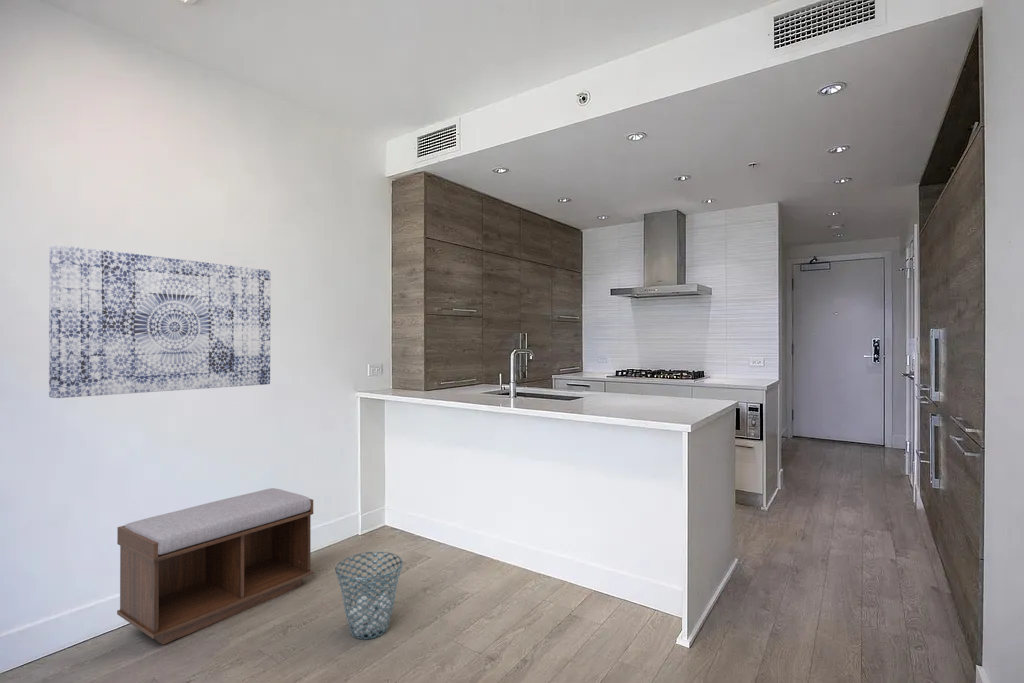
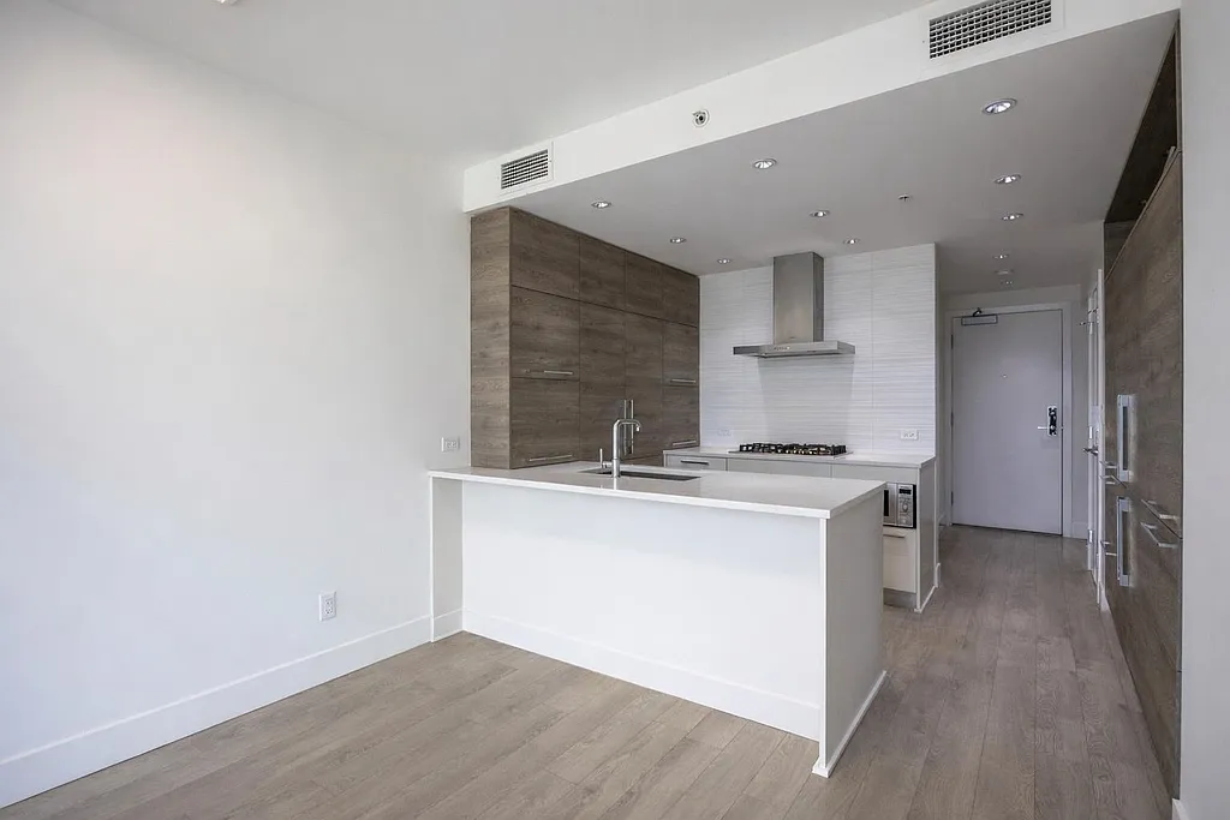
- wall art [48,243,271,399]
- waste basket [334,551,404,640]
- bench [116,487,314,646]
